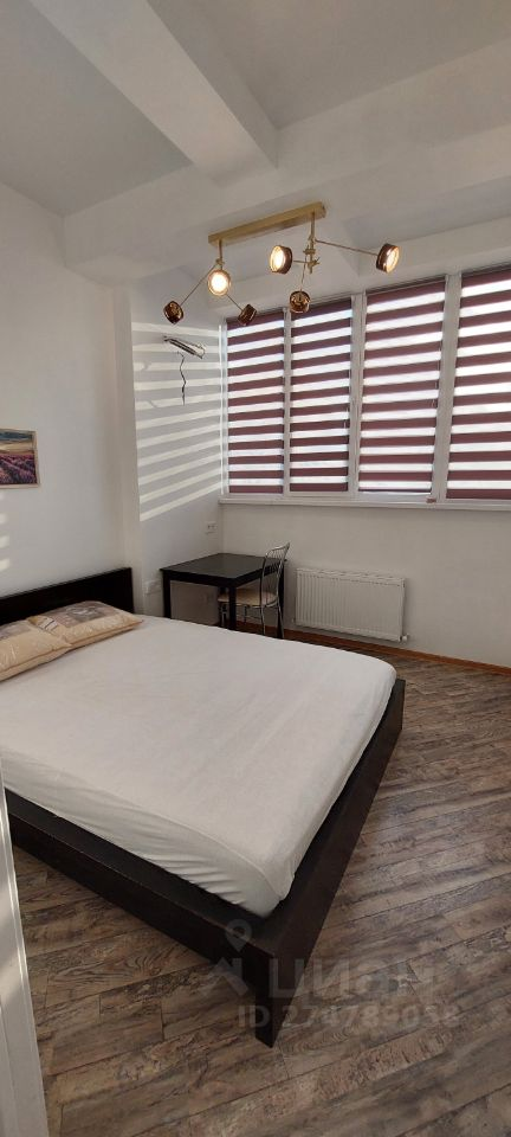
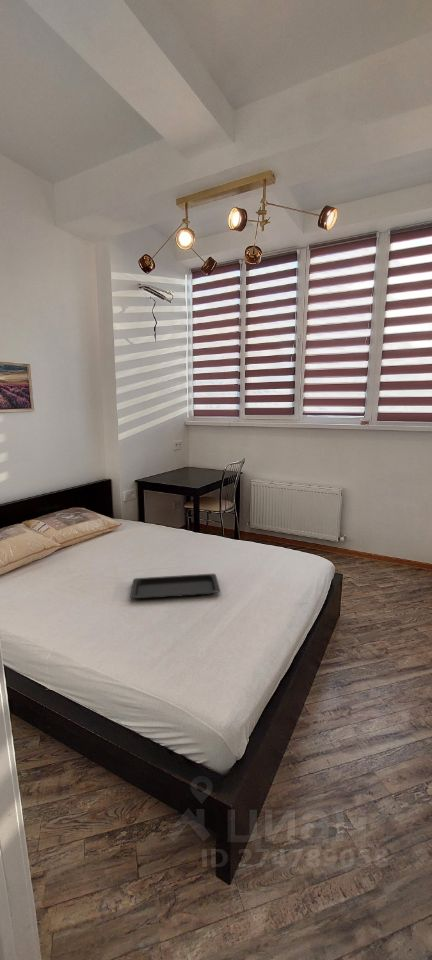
+ serving tray [129,573,221,600]
